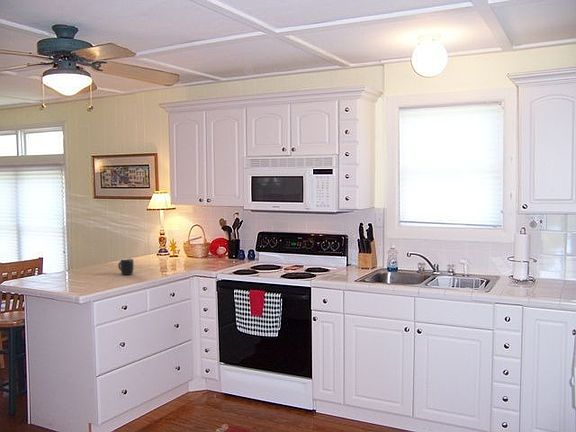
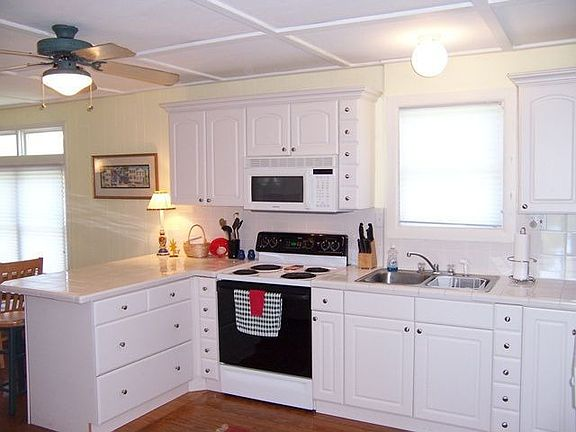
- mug [117,257,135,276]
